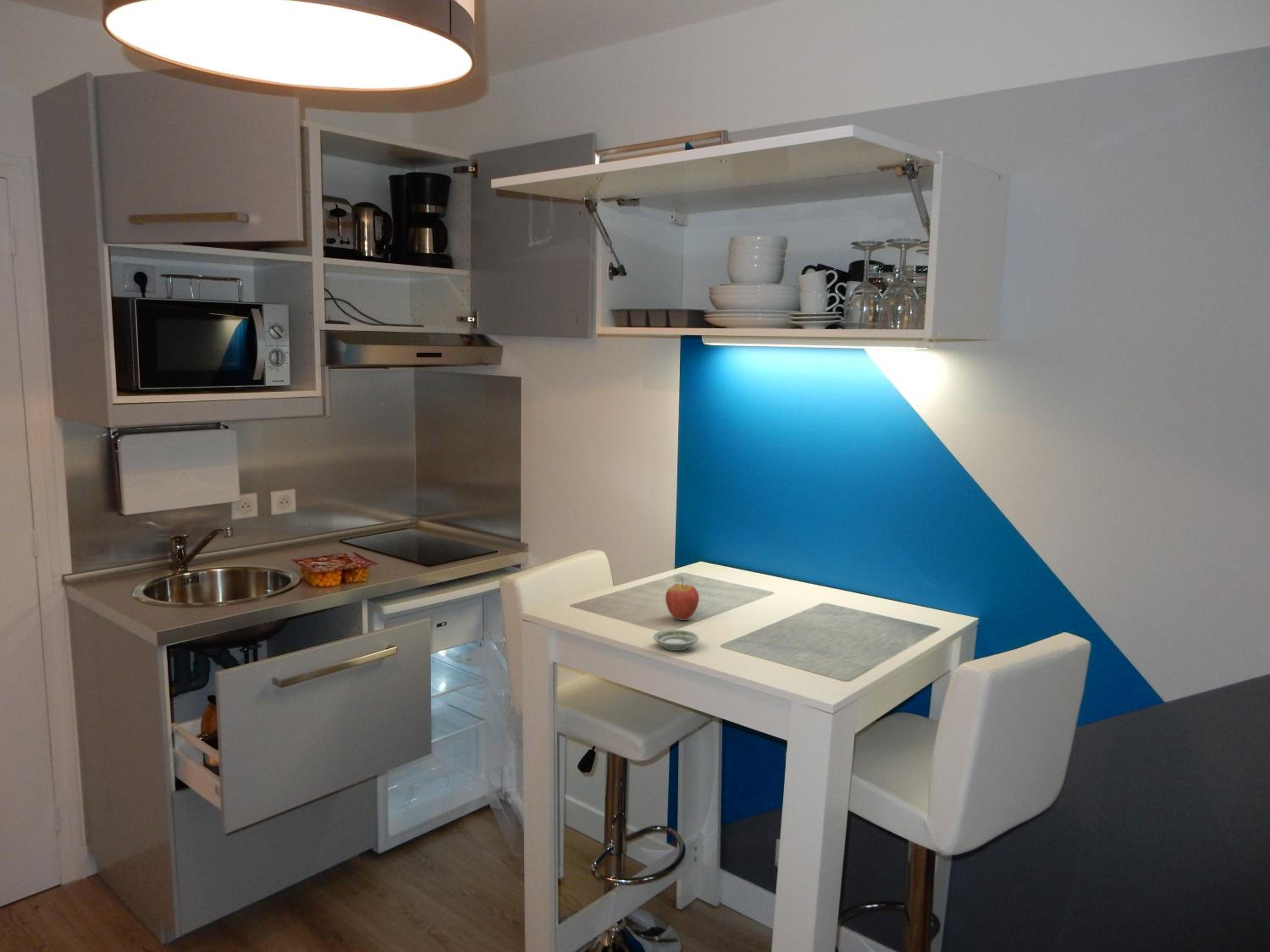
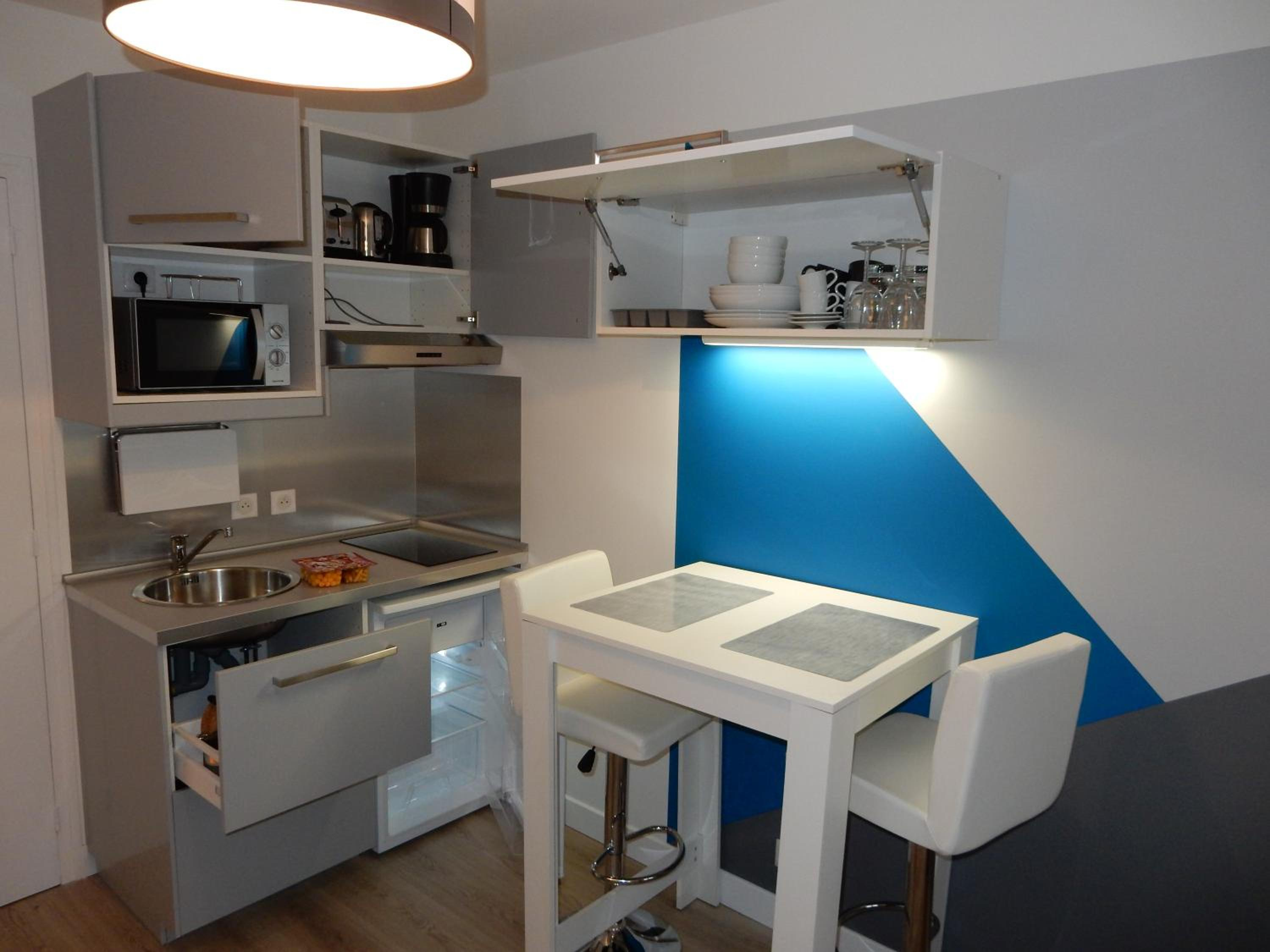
- fruit [665,576,699,621]
- saucer [653,629,699,651]
